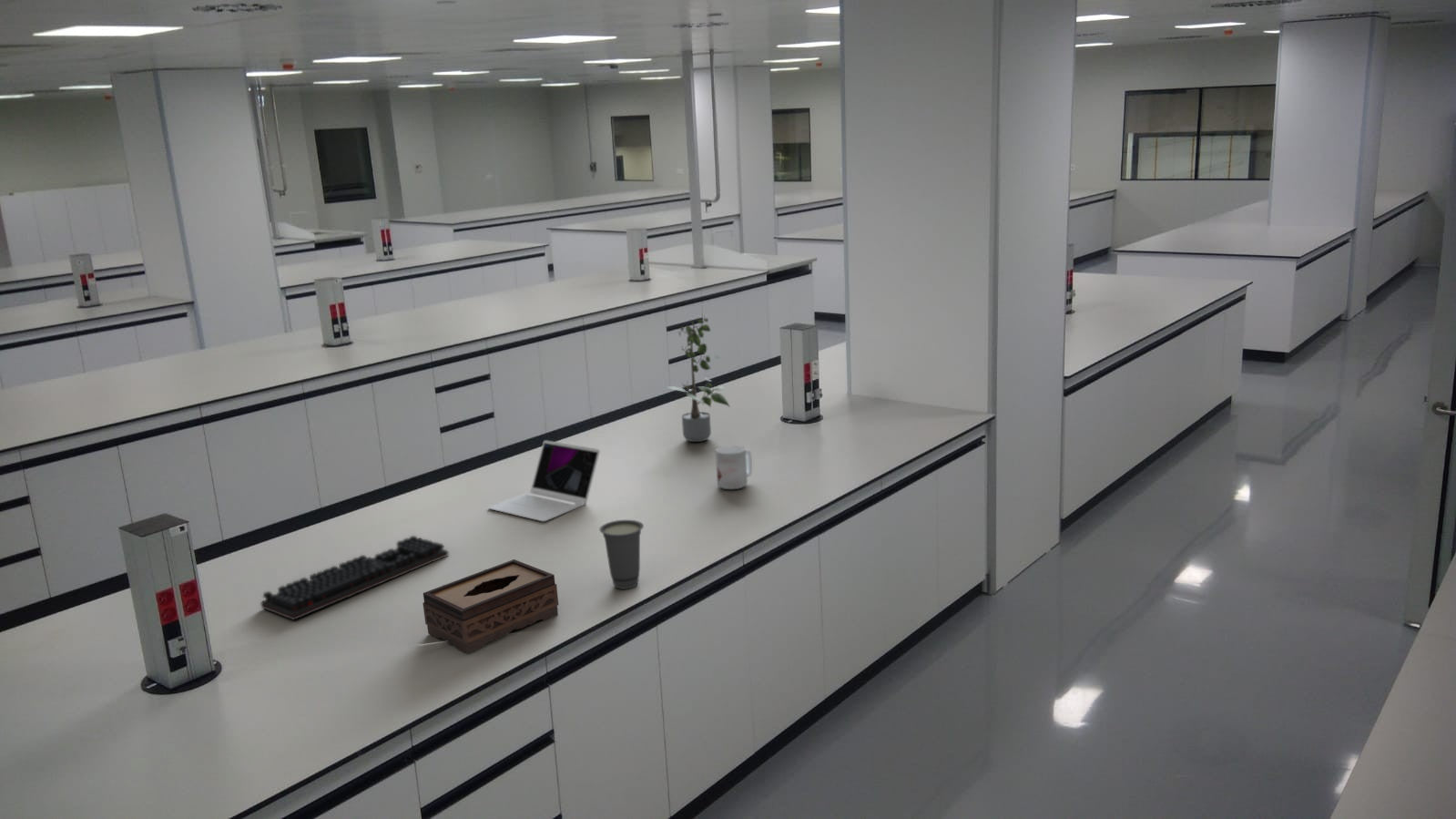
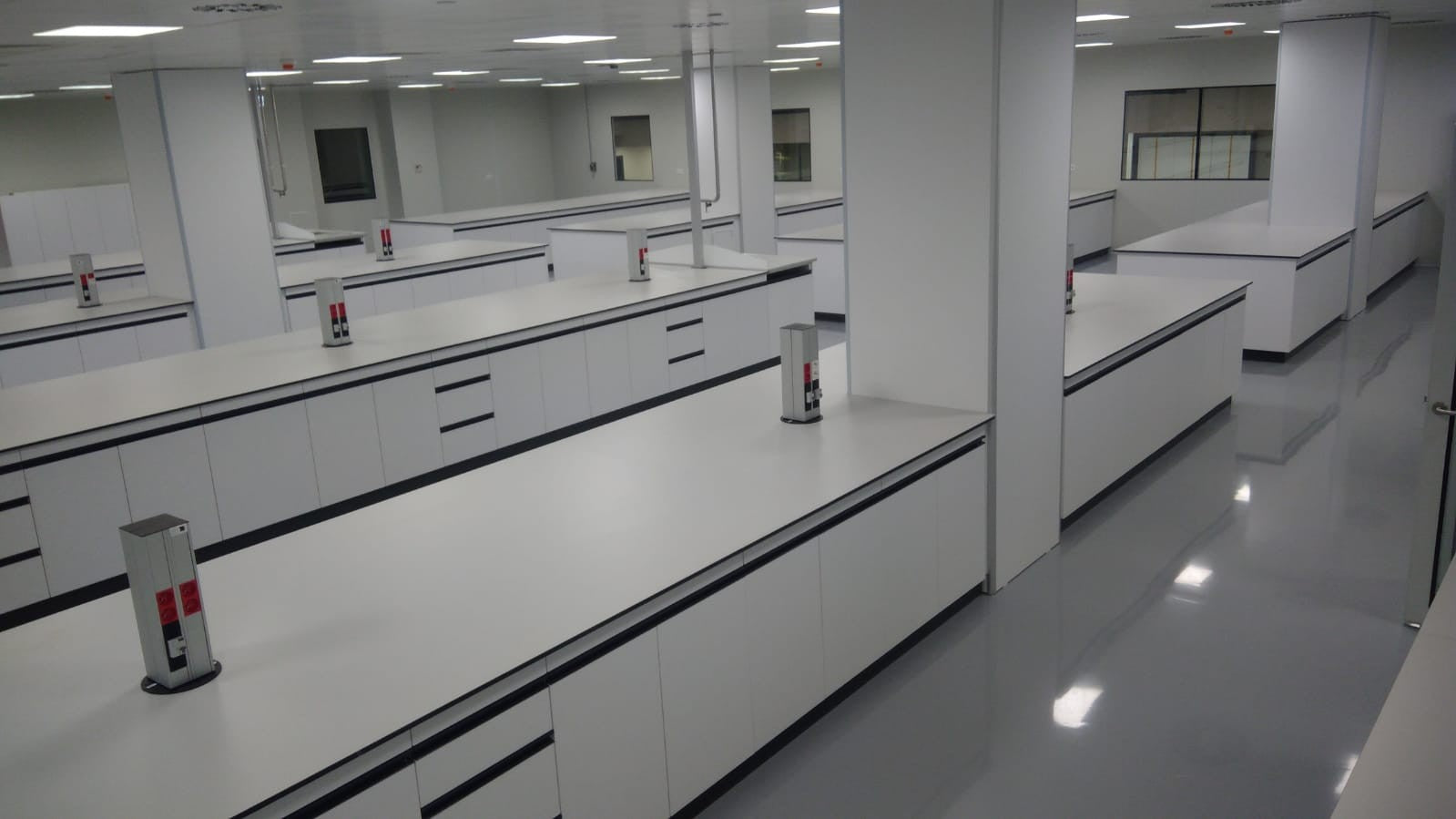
- keyboard [260,535,450,621]
- laptop [488,439,601,522]
- cup [598,519,645,590]
- tissue box [422,558,559,654]
- mug [715,445,753,490]
- potted plant [667,316,731,443]
